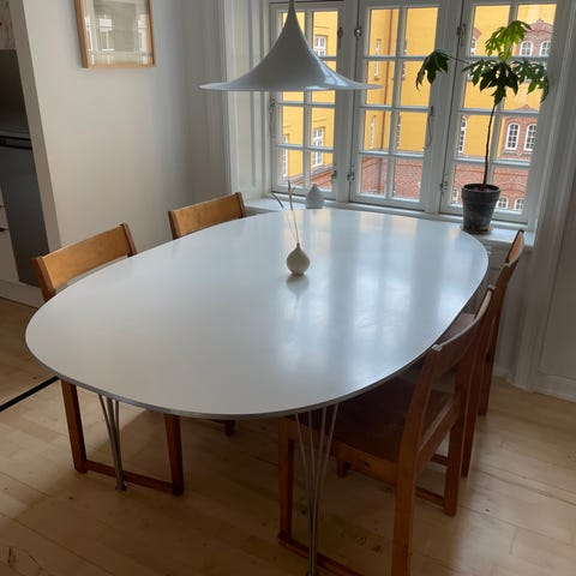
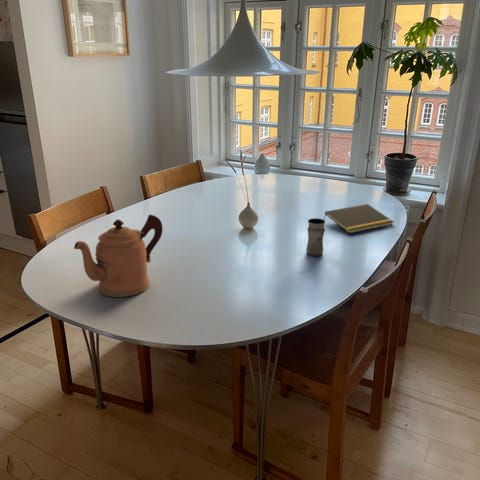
+ notepad [323,203,395,234]
+ jar [305,217,326,257]
+ coffeepot [73,214,163,298]
